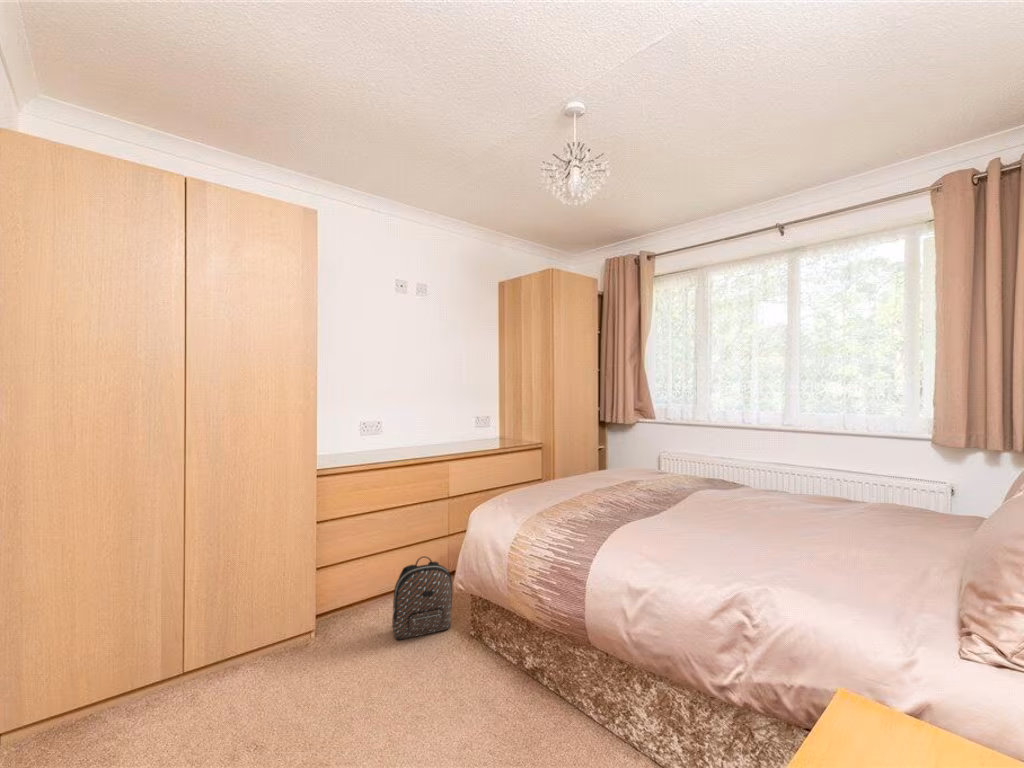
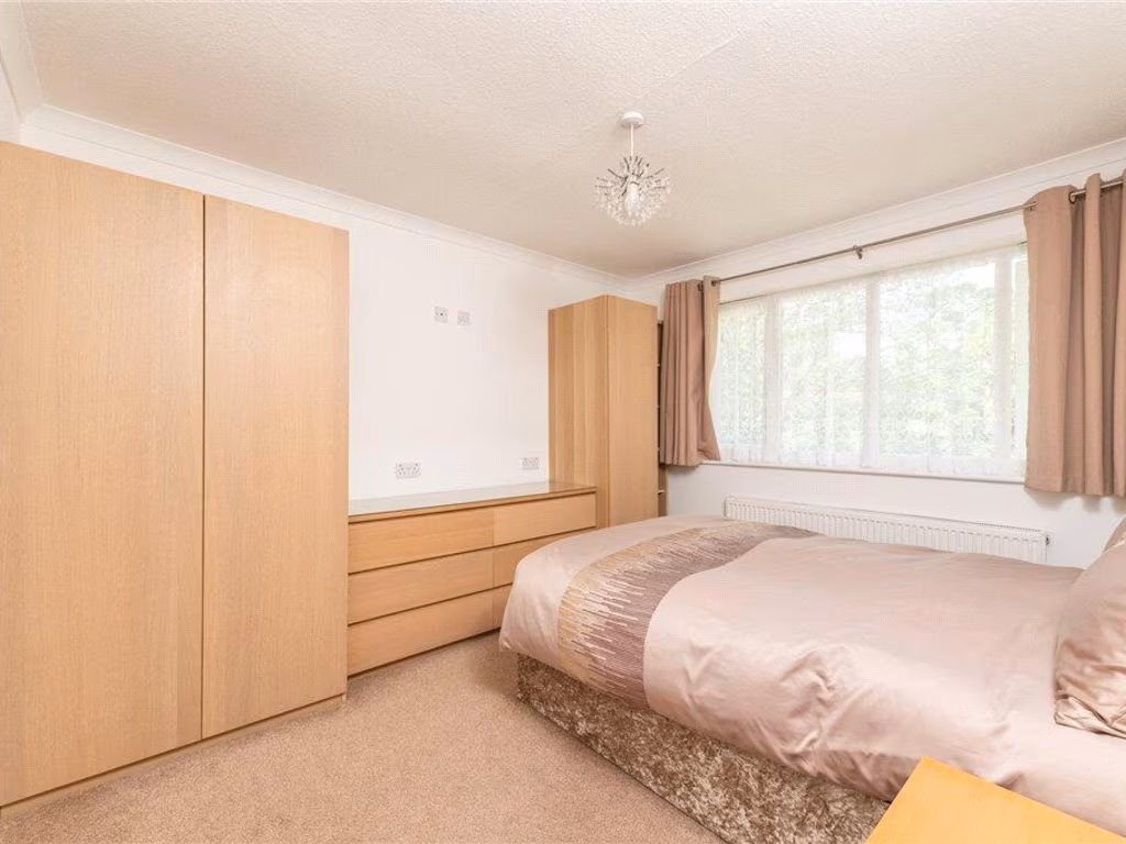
- backpack [391,555,453,641]
